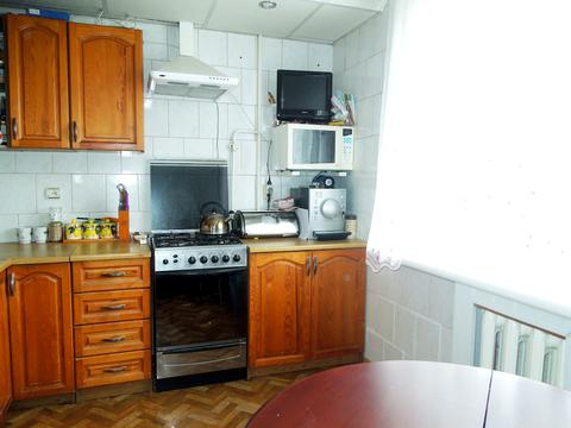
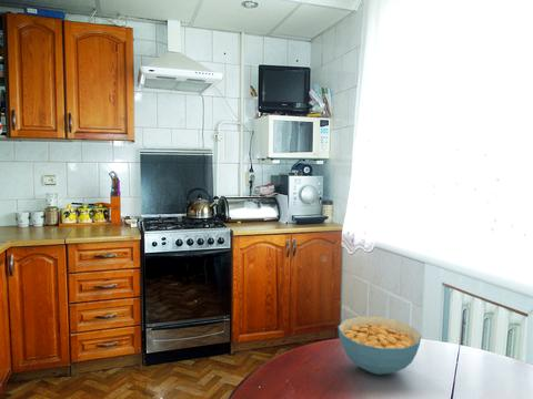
+ cereal bowl [338,315,422,376]
